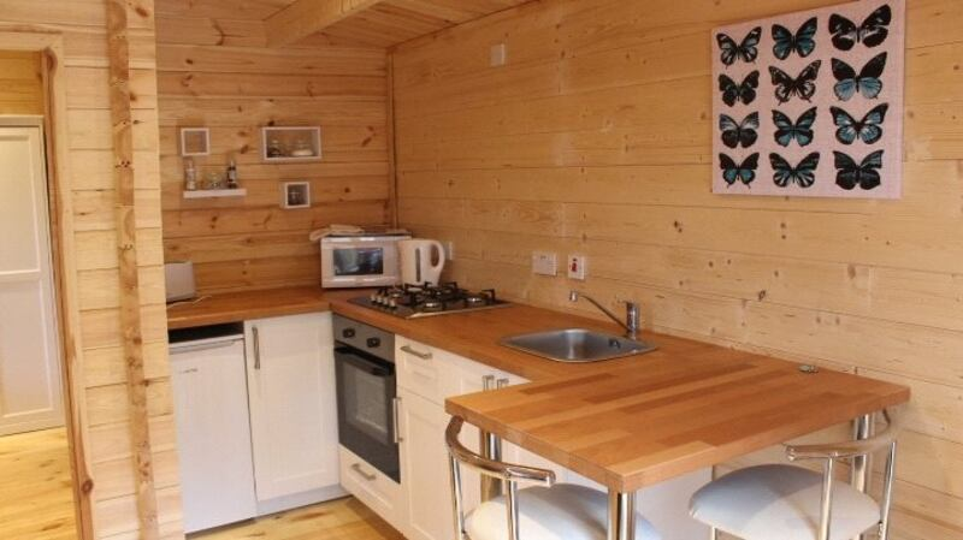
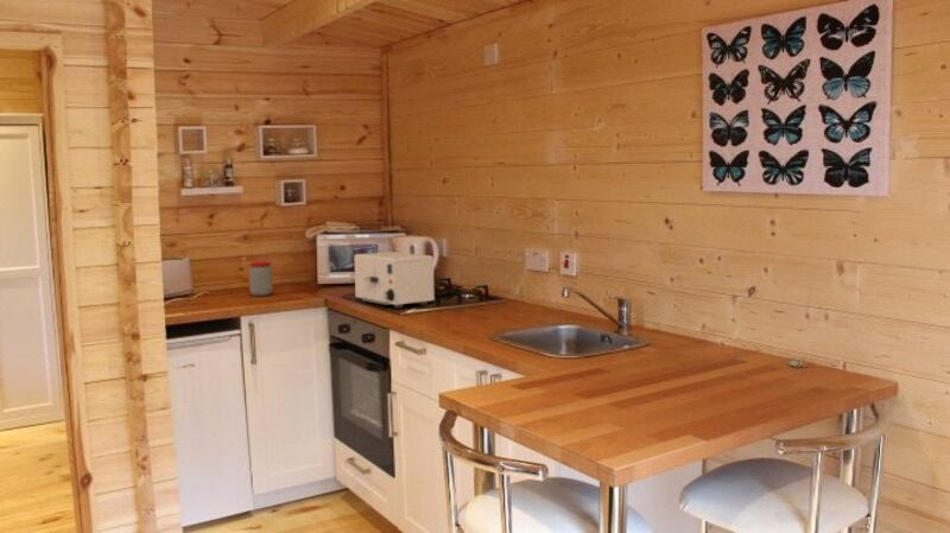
+ toaster [353,250,436,309]
+ jar [248,260,274,297]
